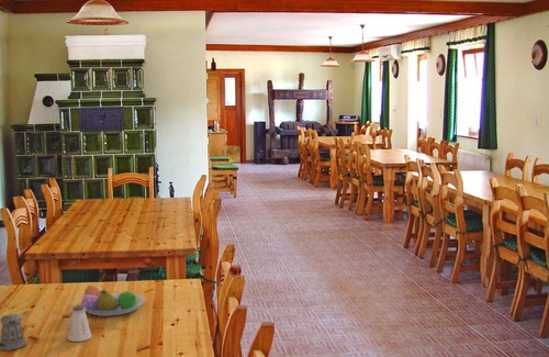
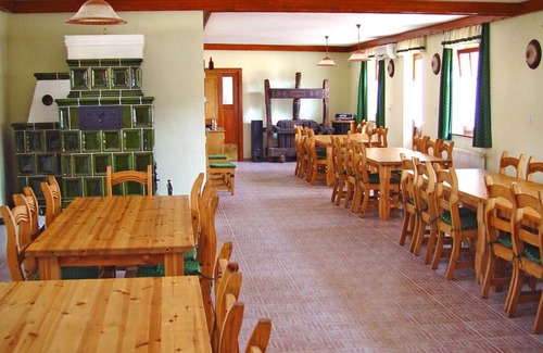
- pepper shaker [0,310,29,352]
- fruit bowl [79,285,146,317]
- saltshaker [66,304,92,343]
